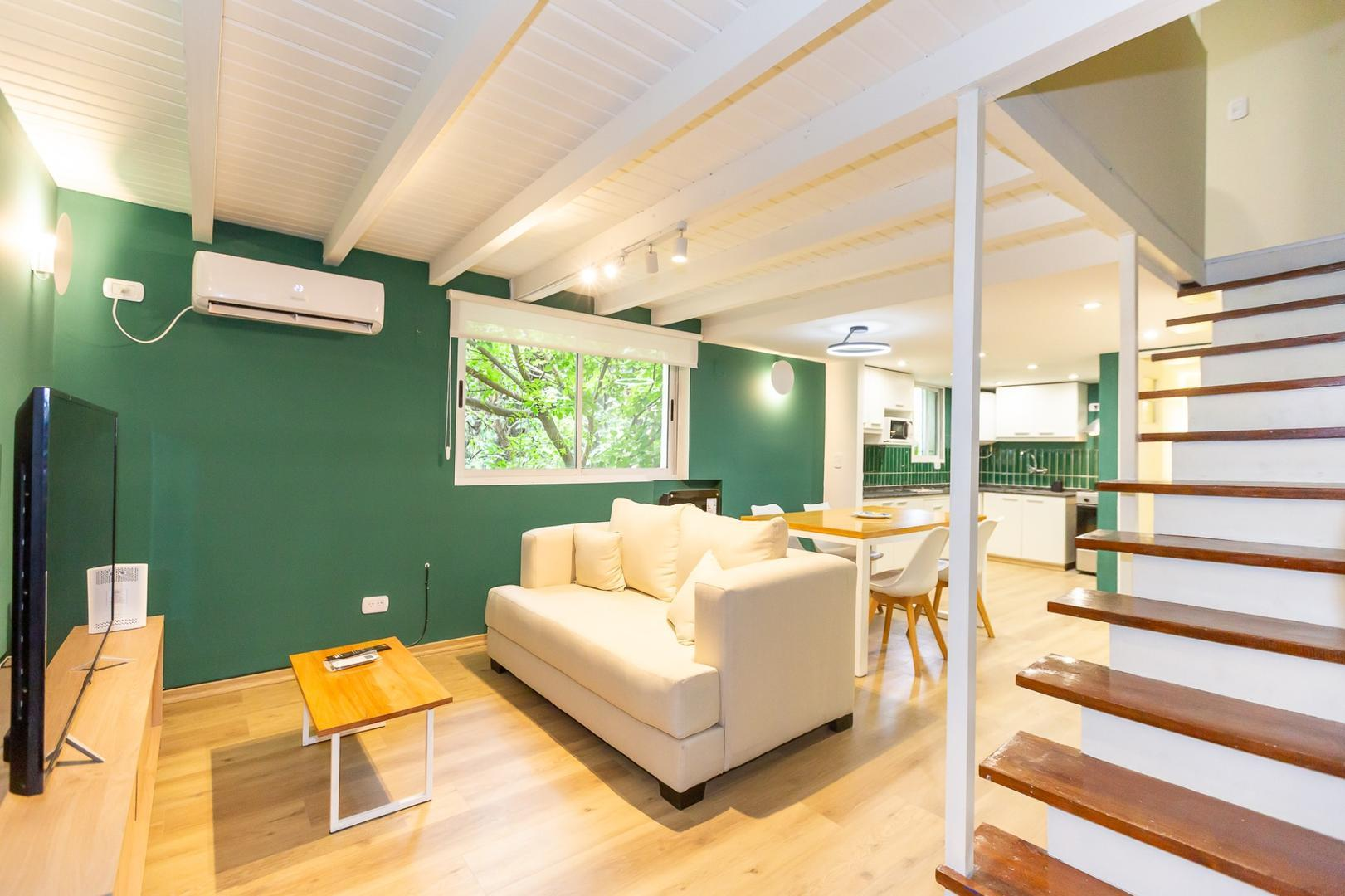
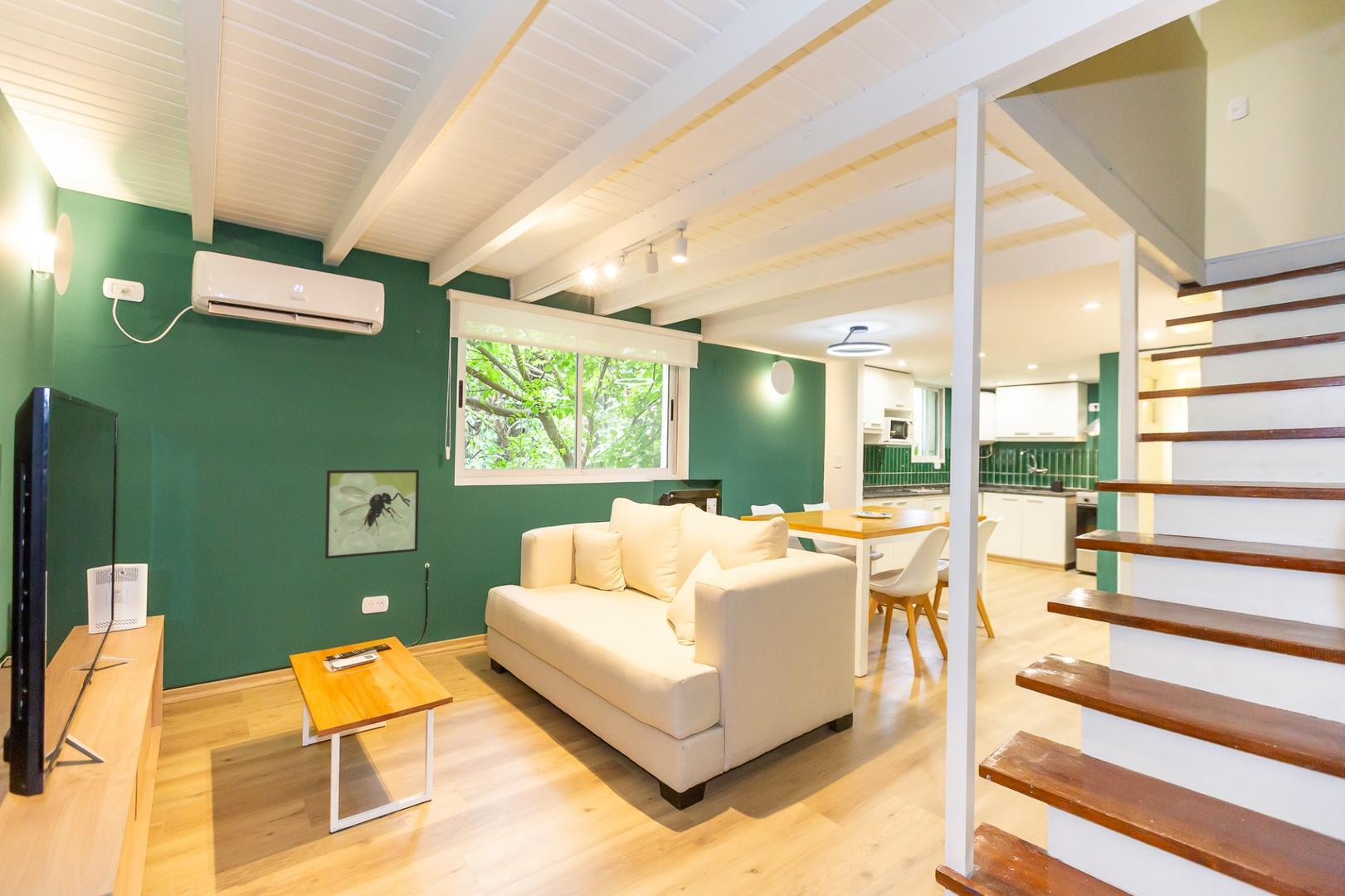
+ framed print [324,469,420,560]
